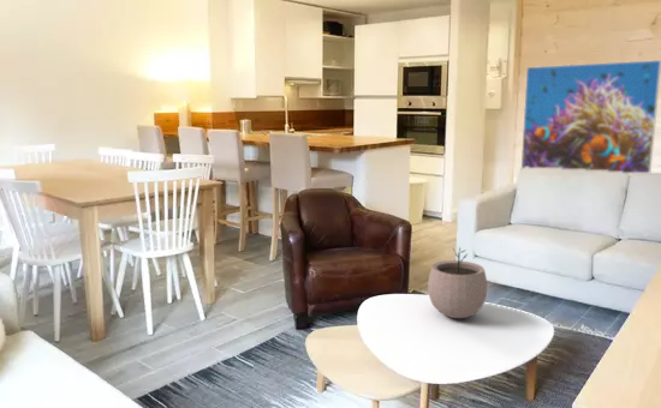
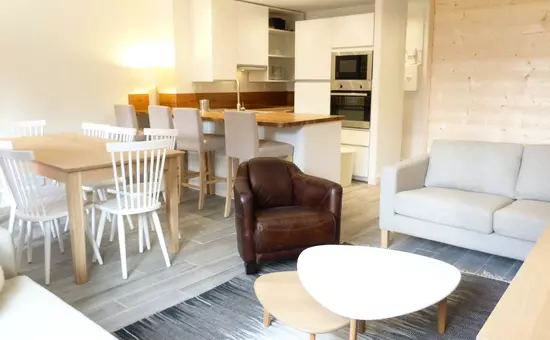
- plant pot [427,246,488,319]
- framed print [520,59,661,174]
